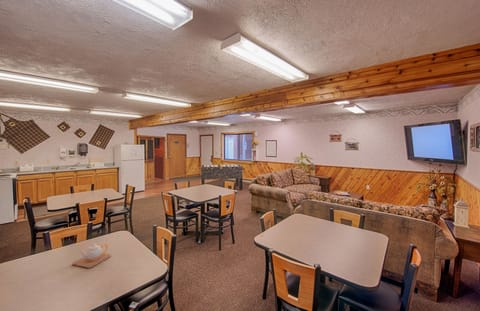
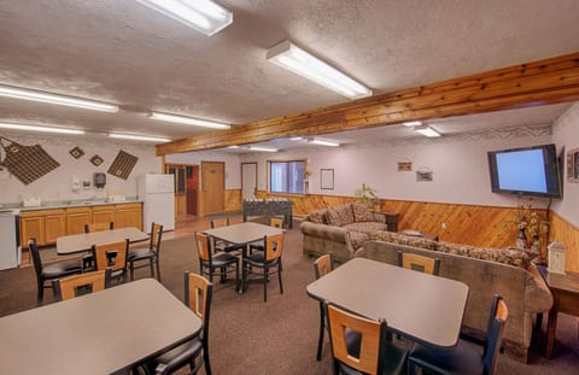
- teapot [71,242,112,269]
